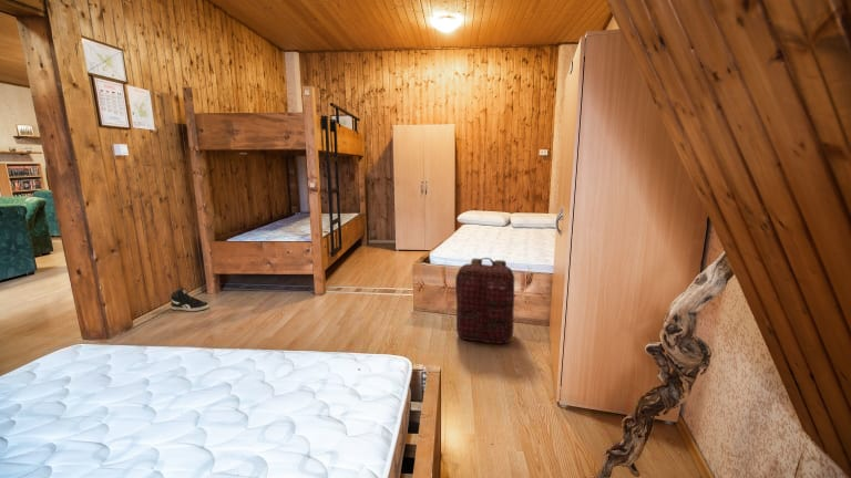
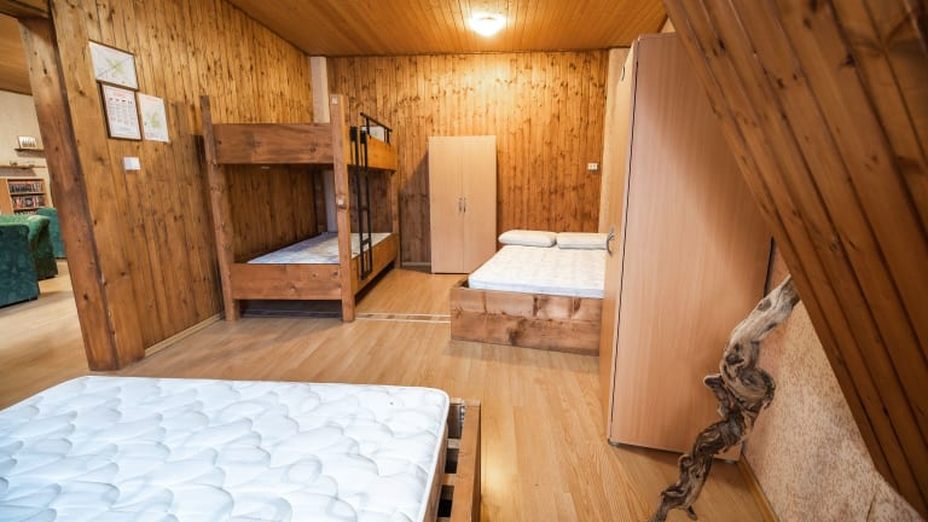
- sneaker [170,288,209,312]
- backpack [454,257,515,345]
